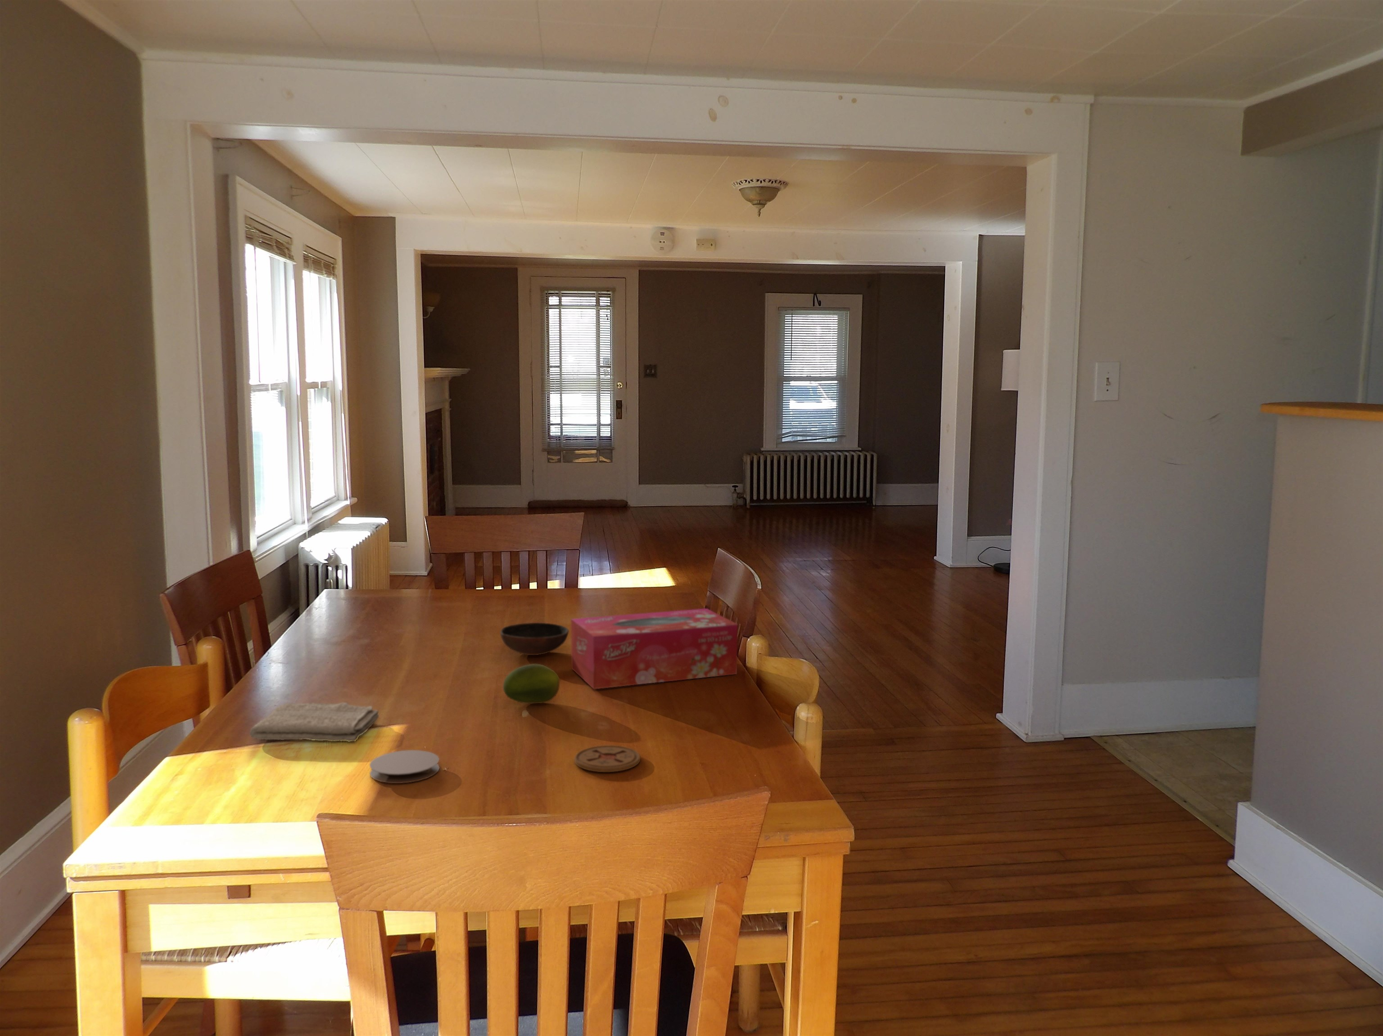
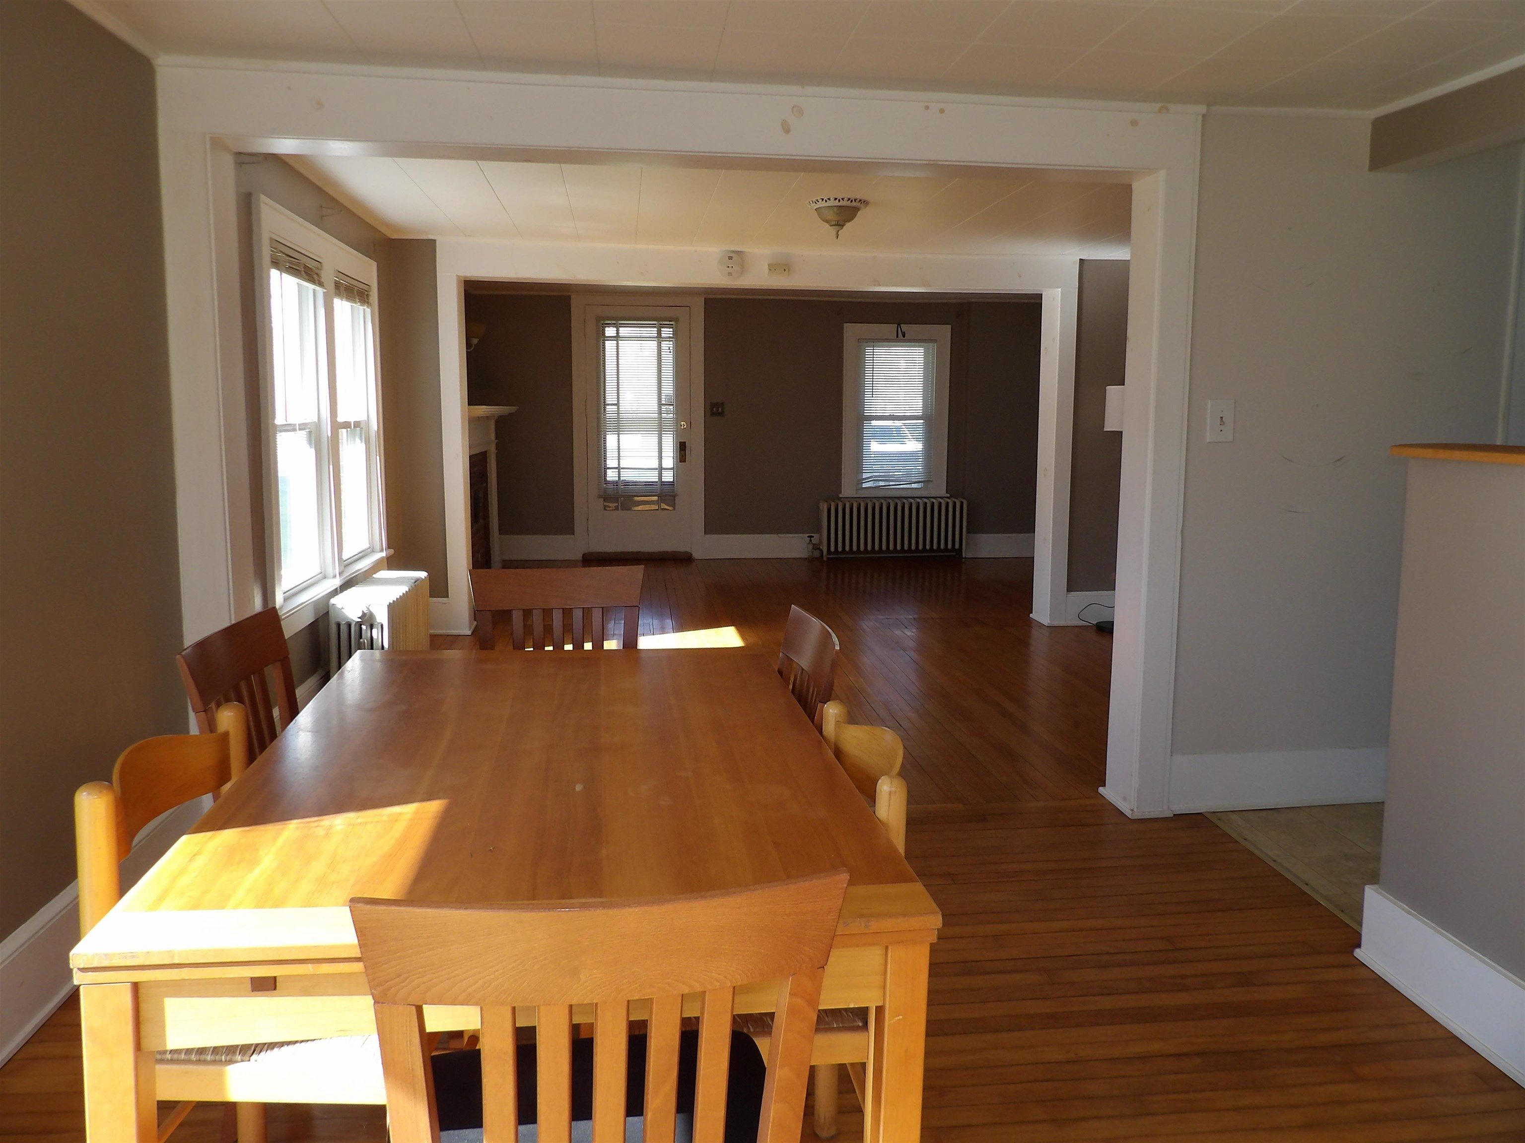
- coaster [574,745,640,773]
- tissue box [571,608,738,690]
- bowl [499,622,570,655]
- fruit [503,664,560,704]
- coaster [369,750,440,784]
- washcloth [249,702,380,742]
